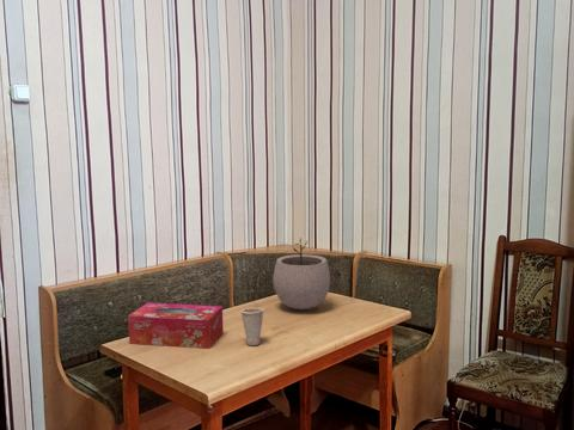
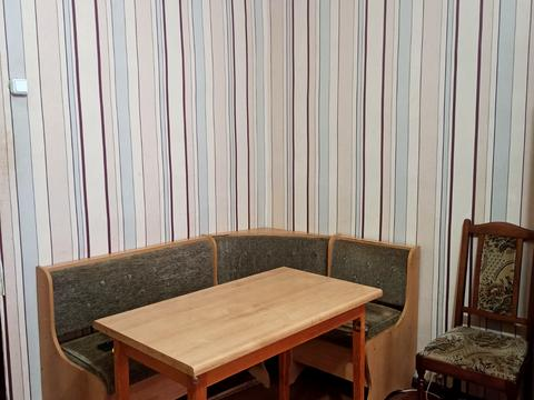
- plant pot [273,236,331,311]
- tissue box [127,302,225,350]
- cup [240,307,265,346]
